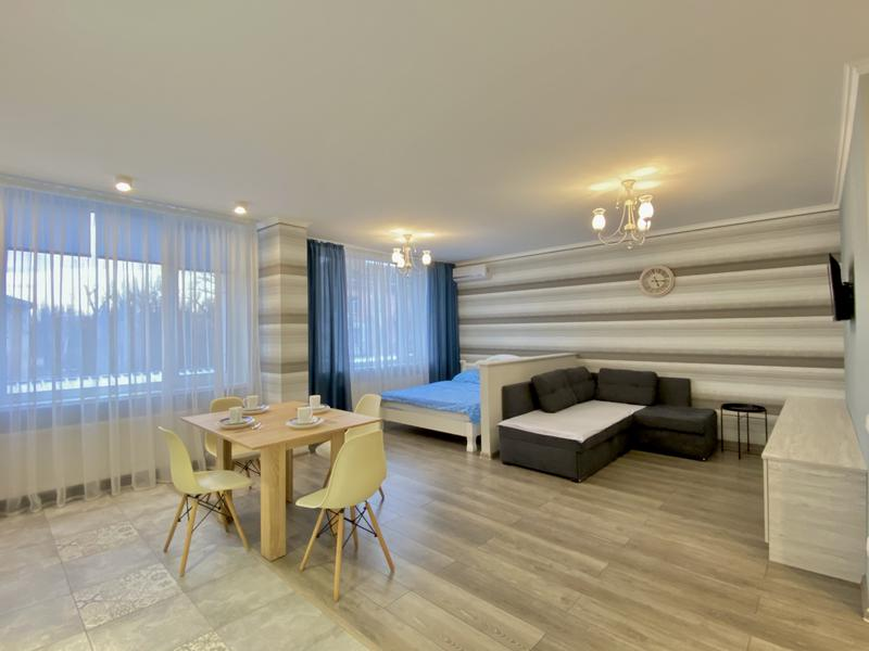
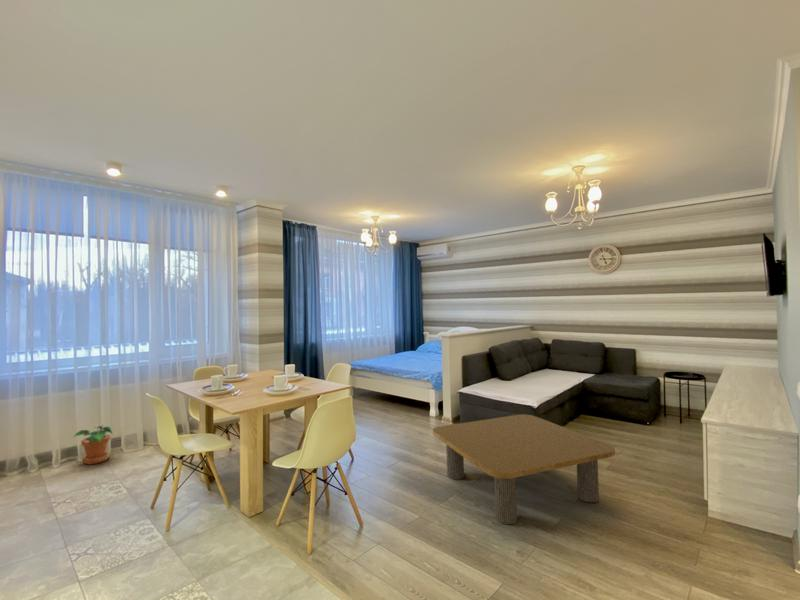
+ potted plant [72,424,113,466]
+ coffee table [432,413,616,525]
